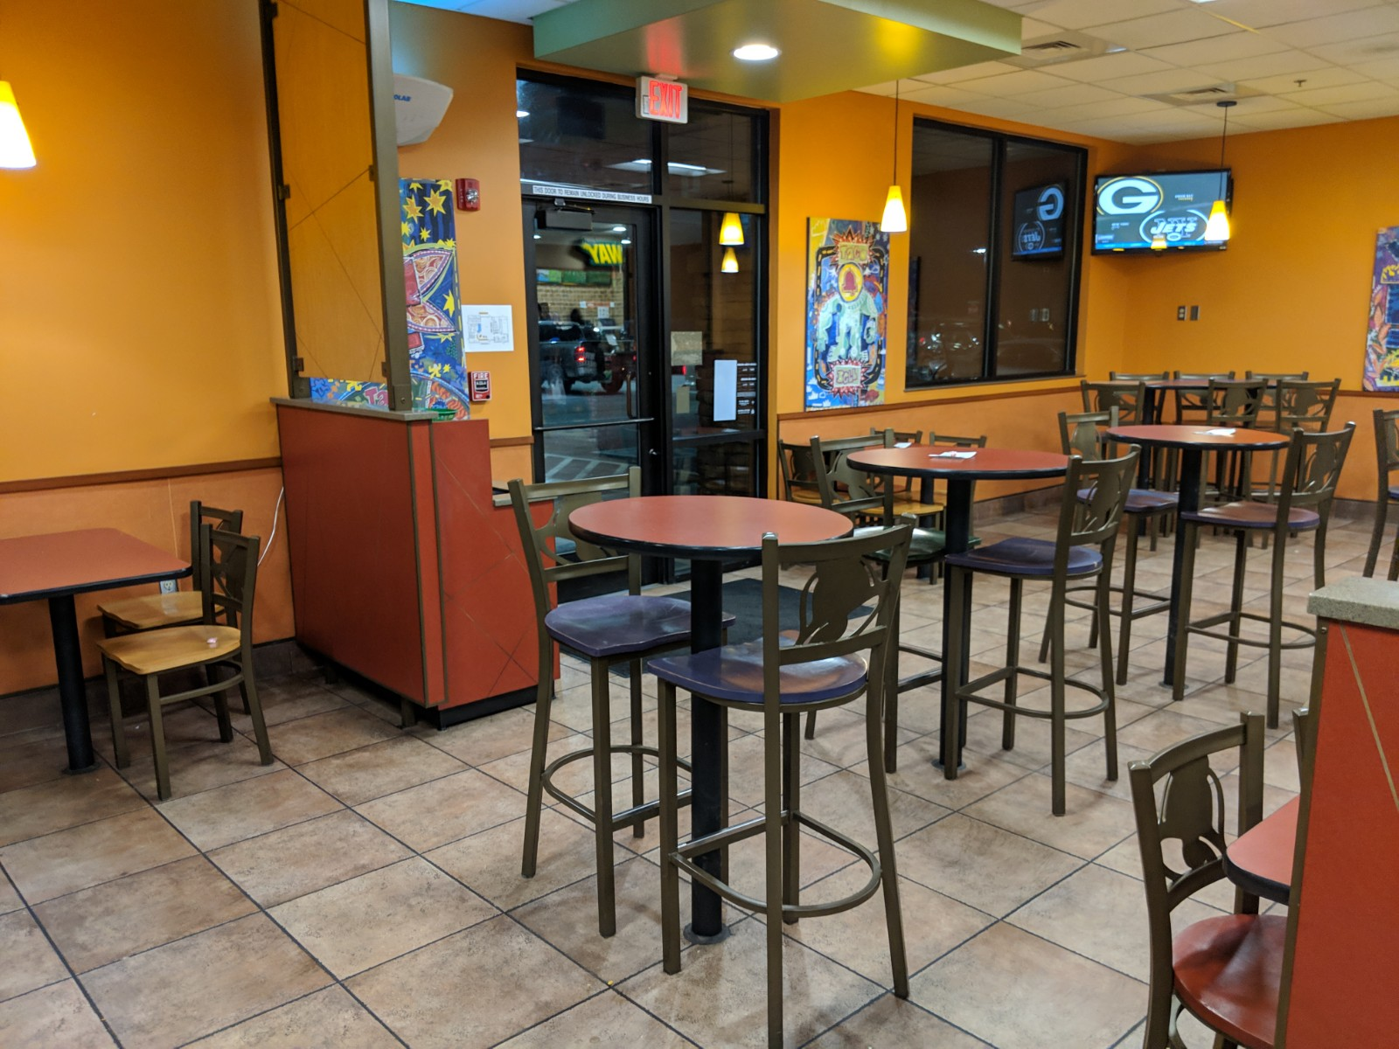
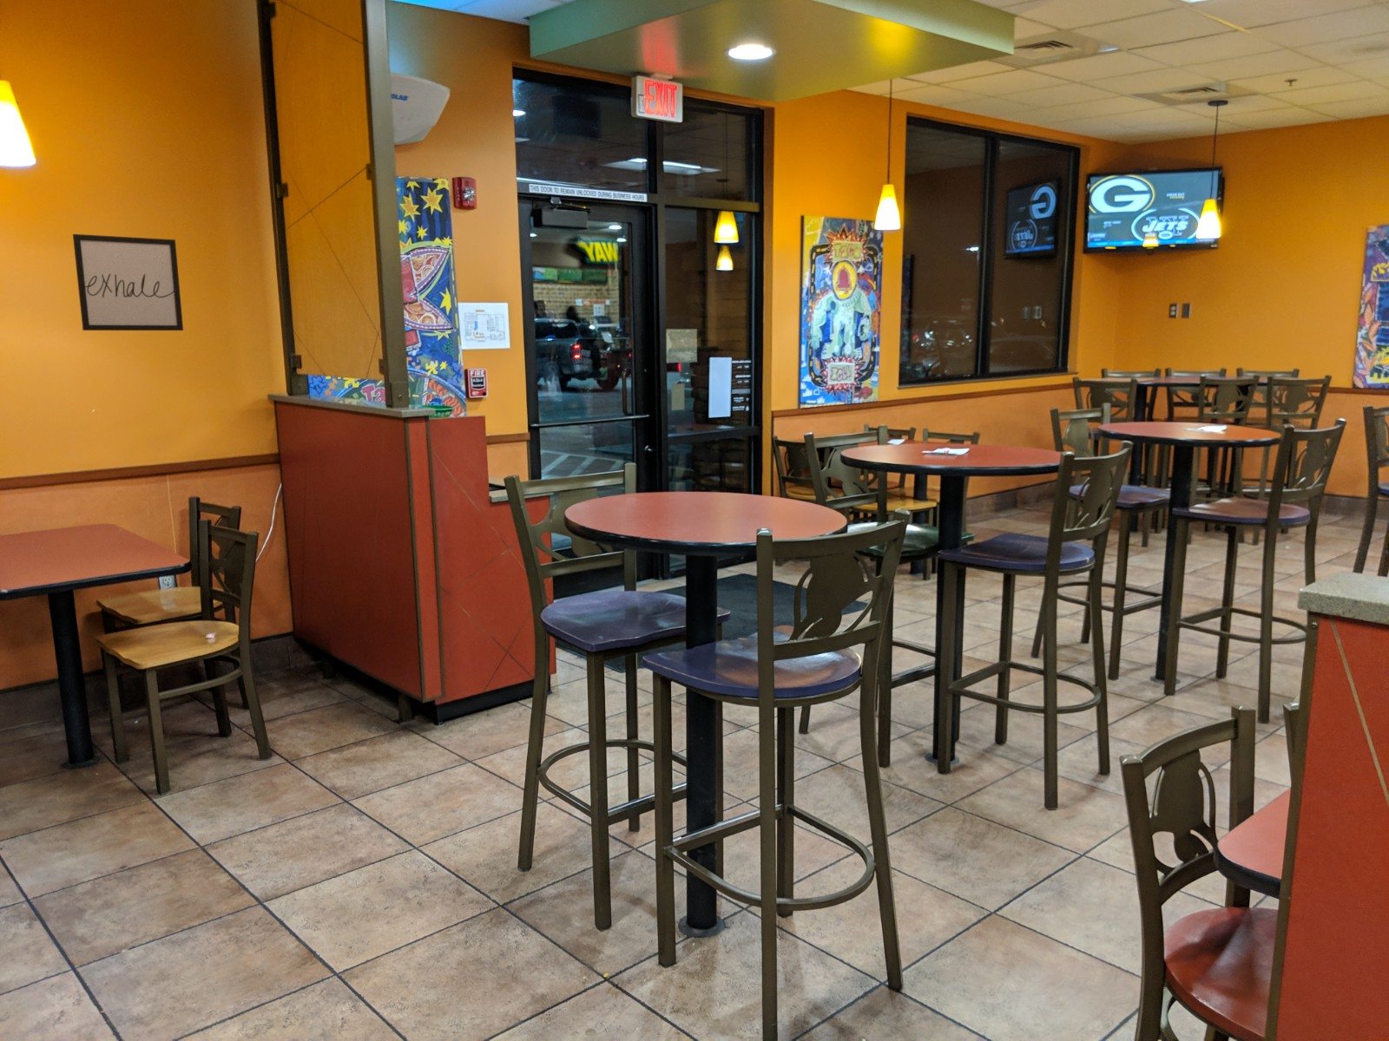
+ wall art [72,233,184,331]
